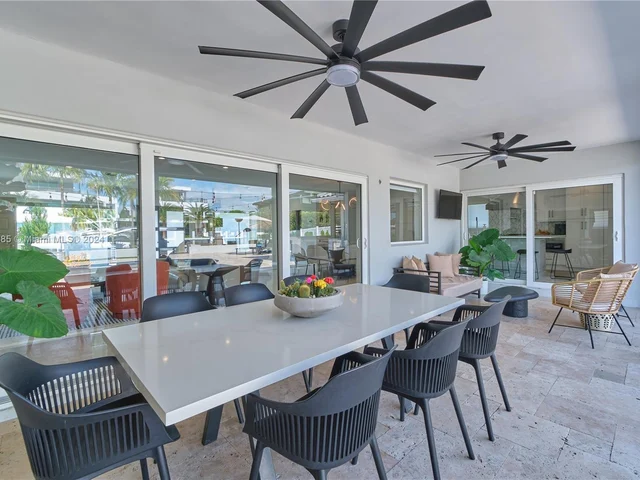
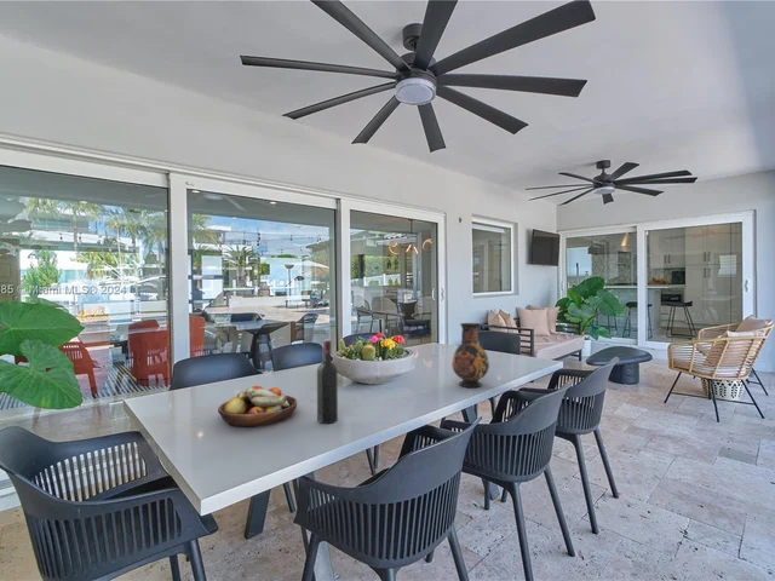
+ vase [450,322,490,389]
+ fruit bowl [217,385,298,428]
+ wine bottle [316,339,339,425]
